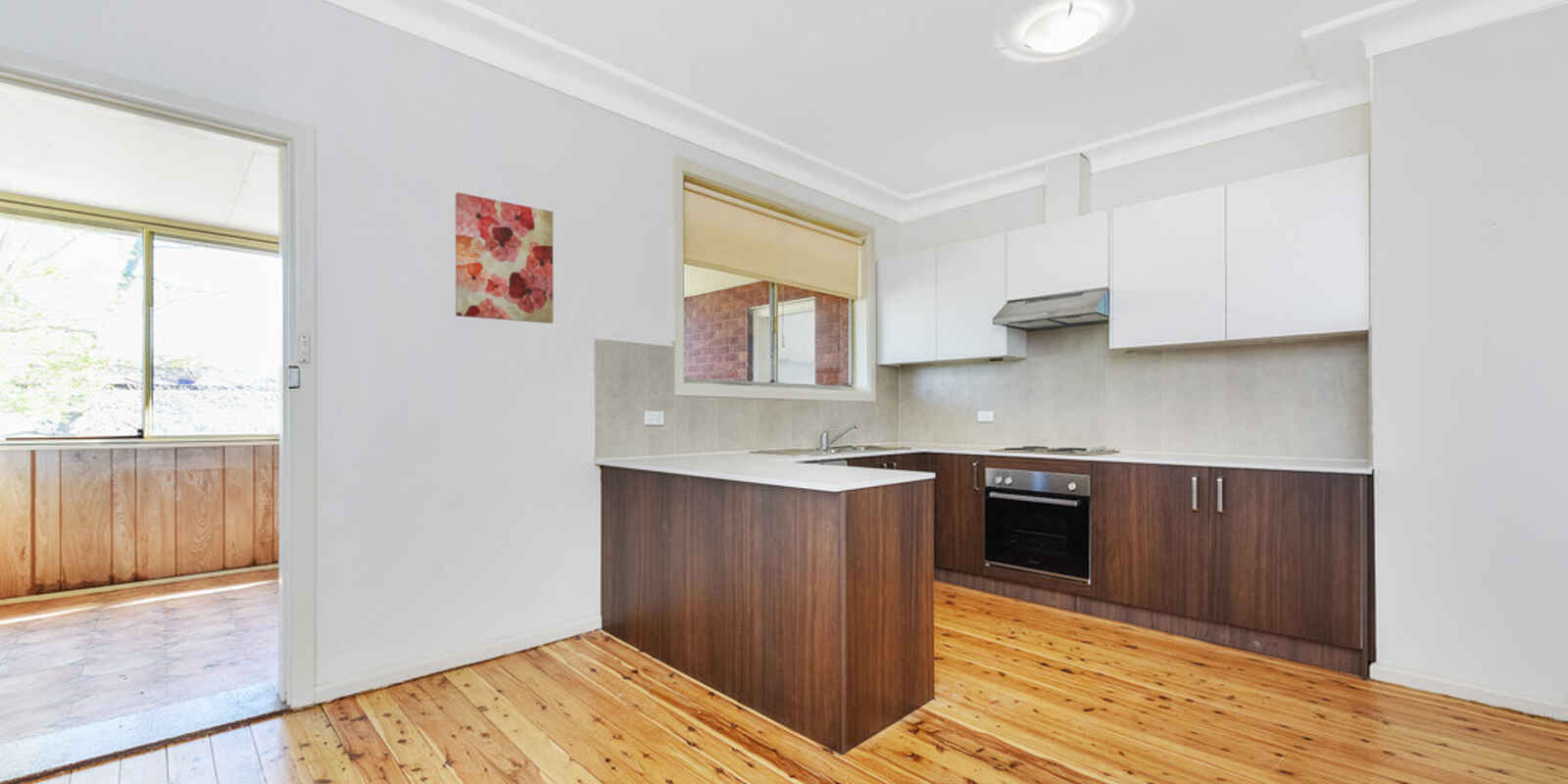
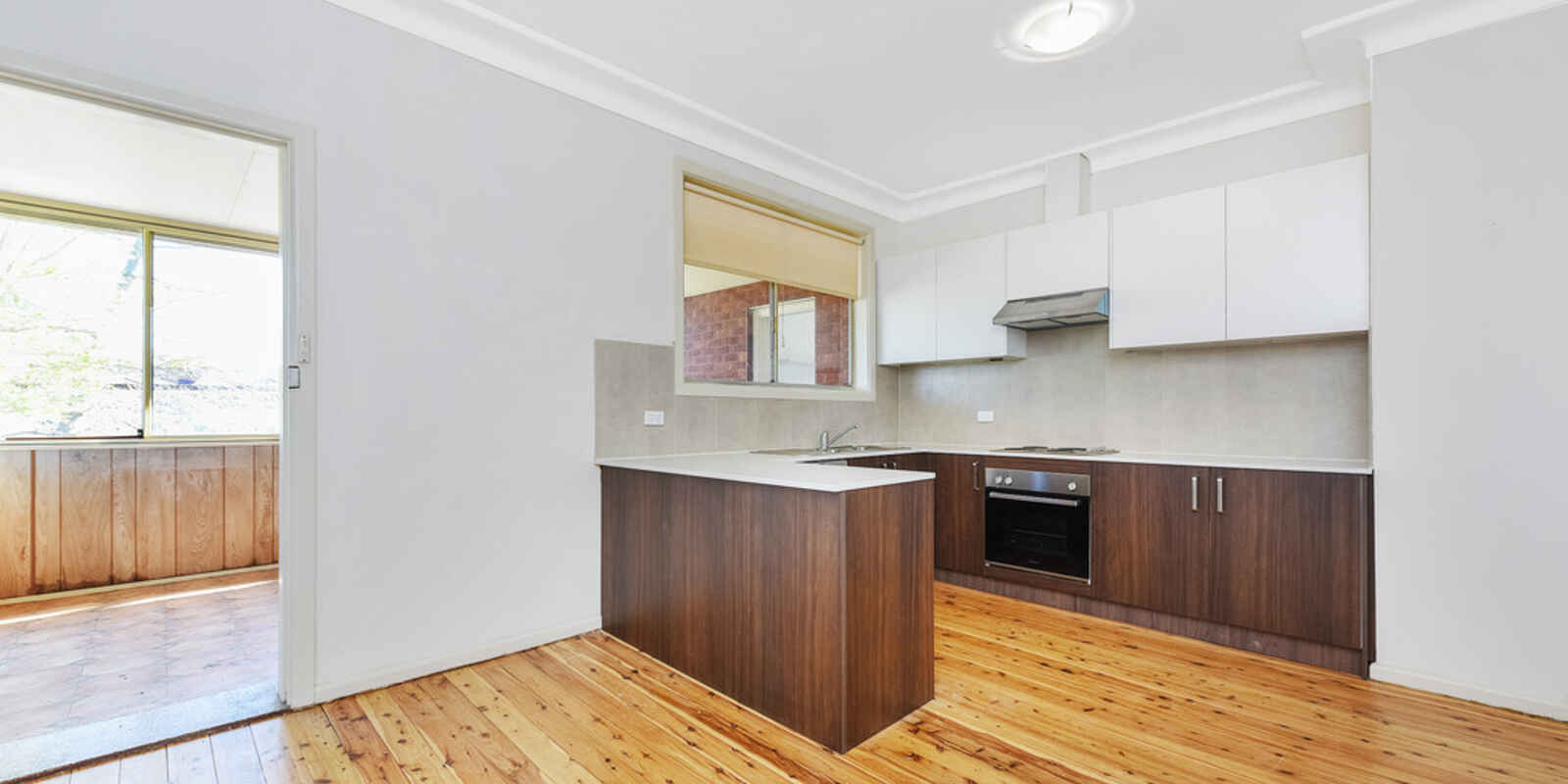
- wall art [455,191,554,324]
